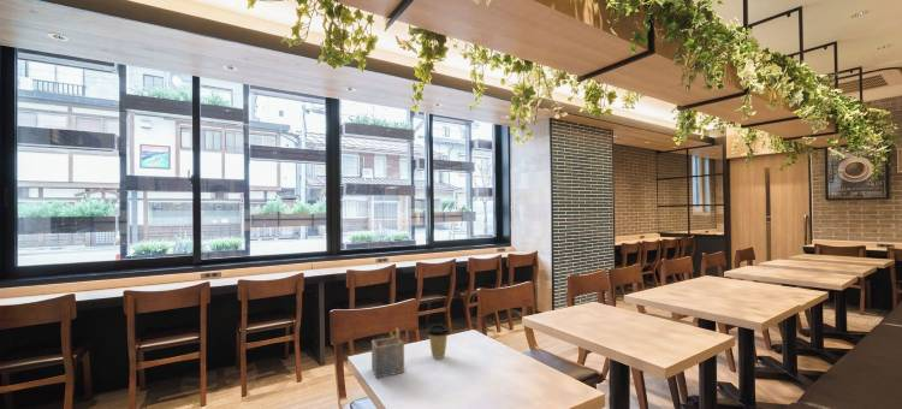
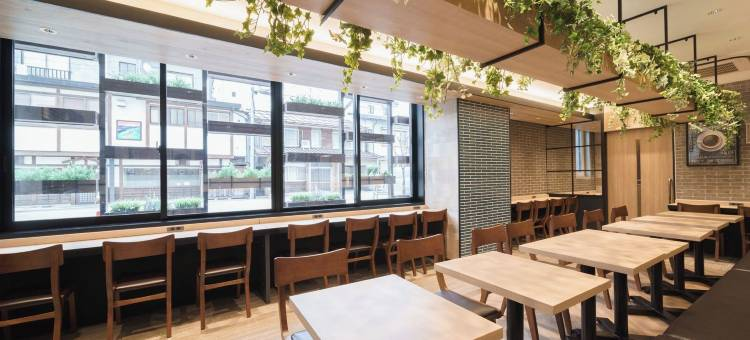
- napkin holder [370,326,405,379]
- coffee cup [426,324,450,360]
